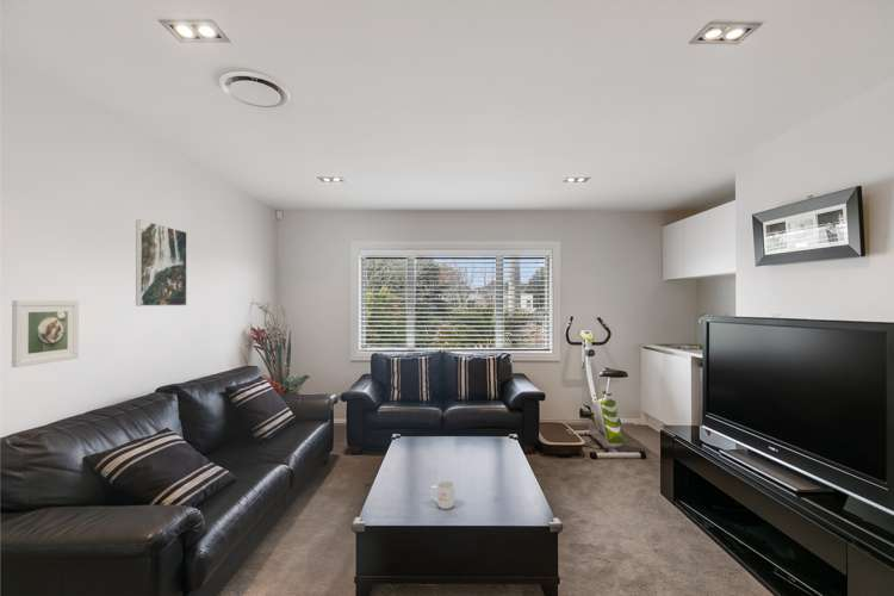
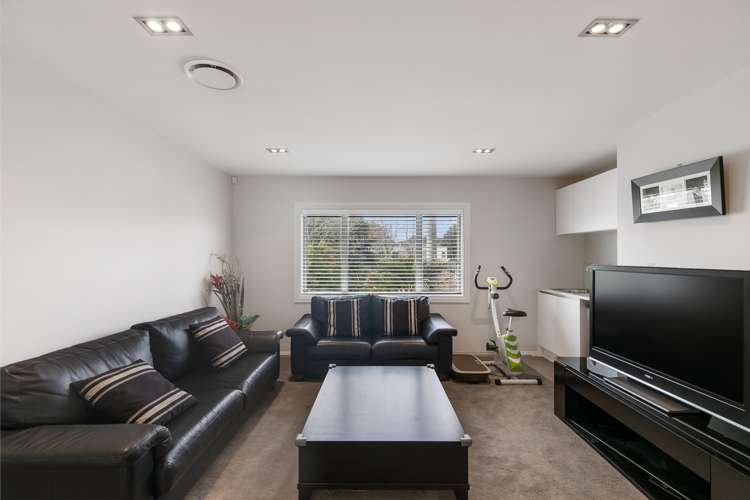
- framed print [11,299,80,368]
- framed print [135,218,188,308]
- mug [430,479,455,510]
